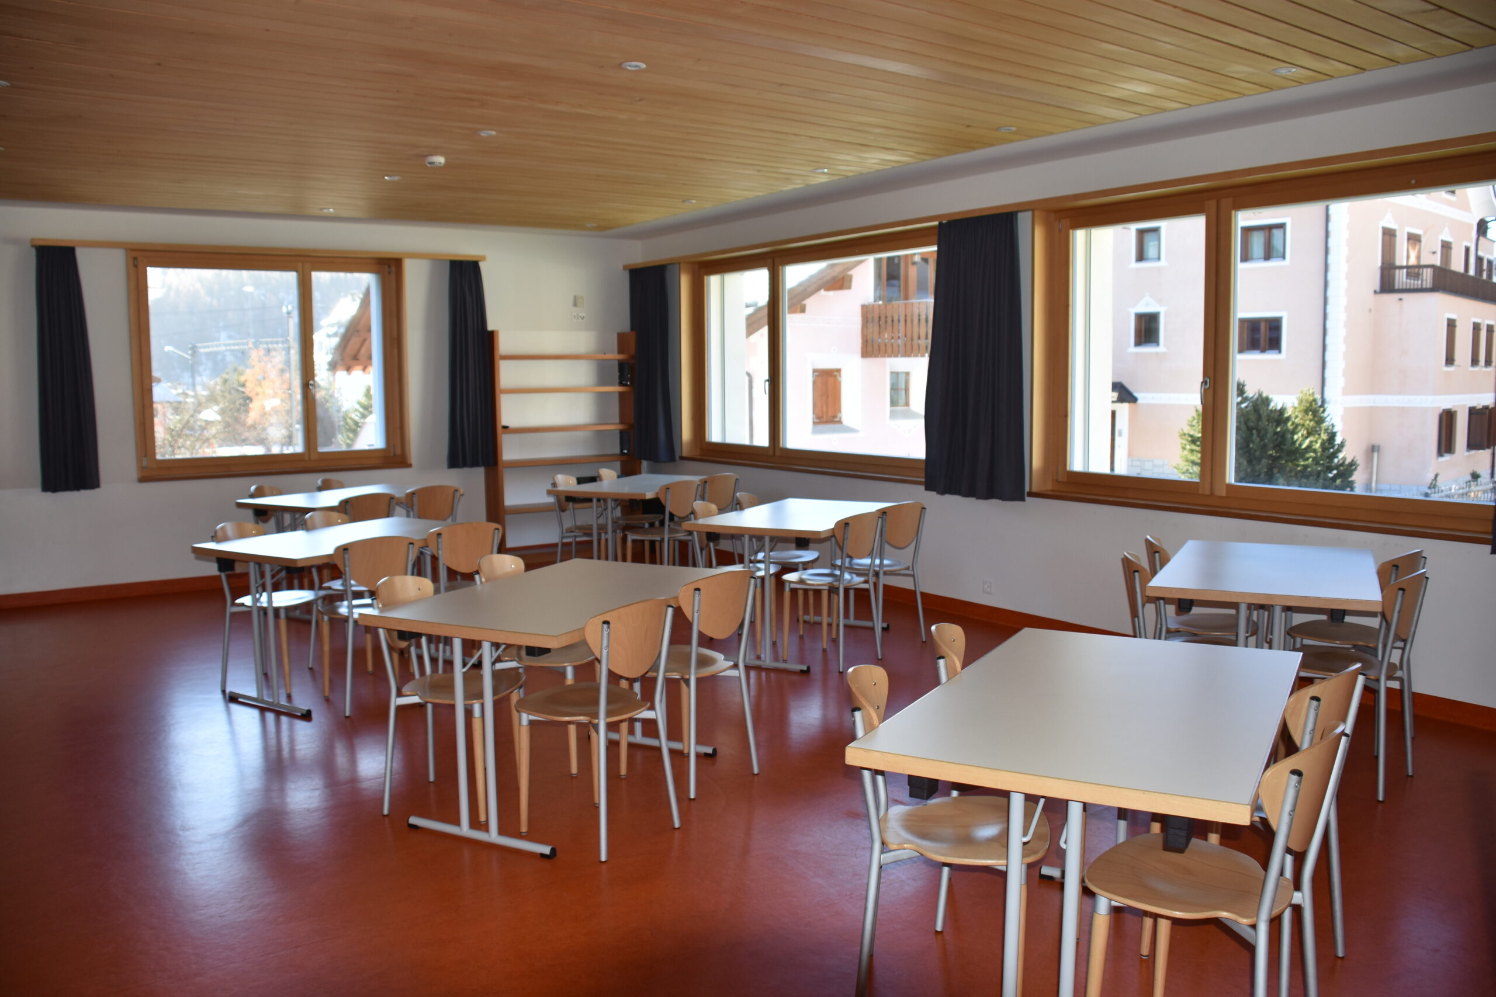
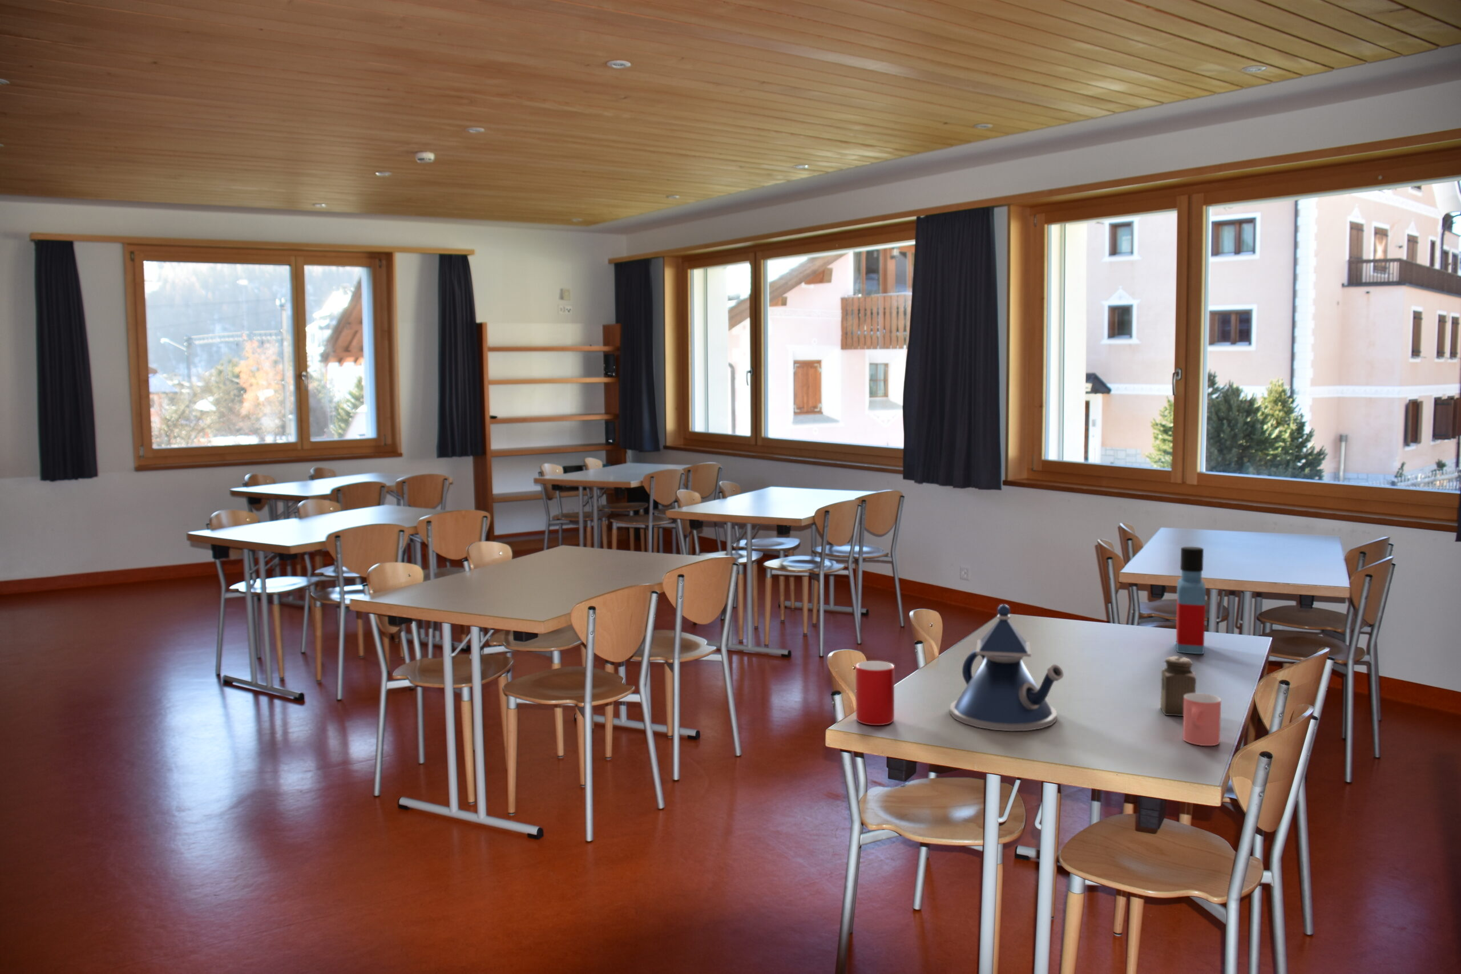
+ salt shaker [1160,657,1197,716]
+ cup [1183,692,1221,747]
+ teapot [950,603,1064,732]
+ bottle [1175,546,1207,655]
+ cup [854,660,895,726]
